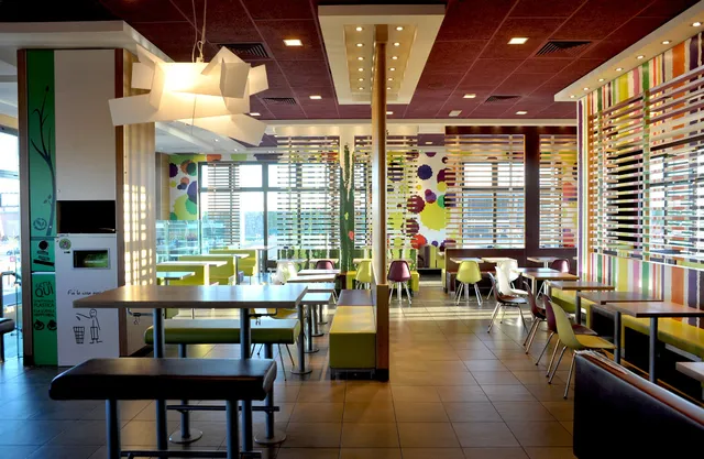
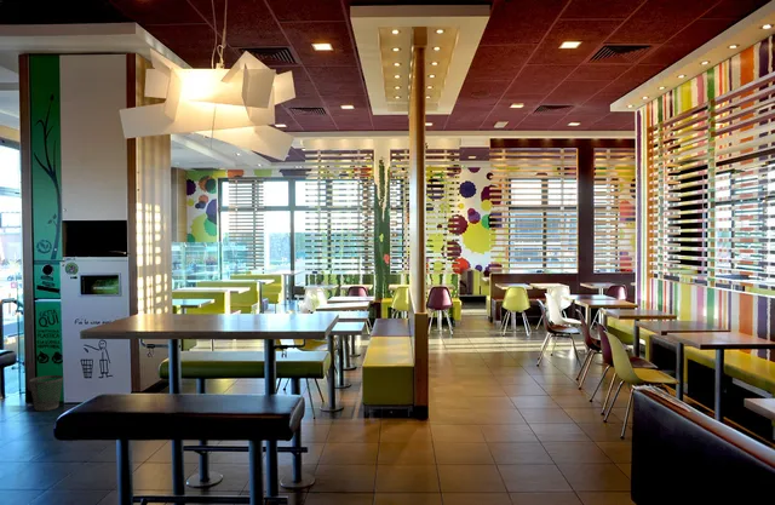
+ wastebasket [28,374,64,412]
